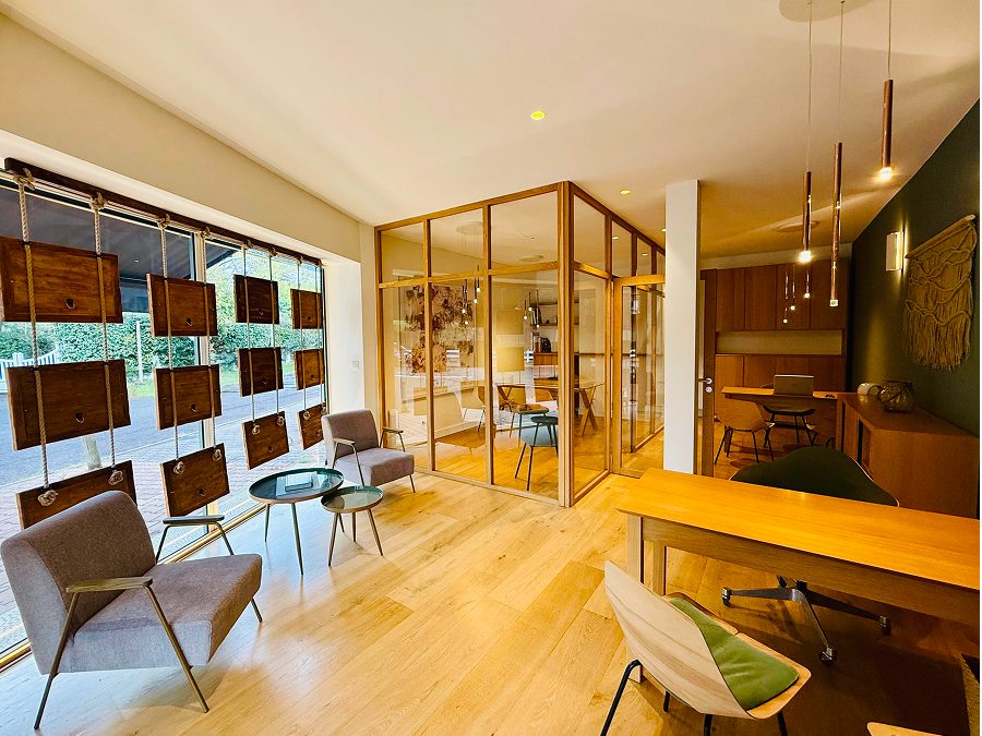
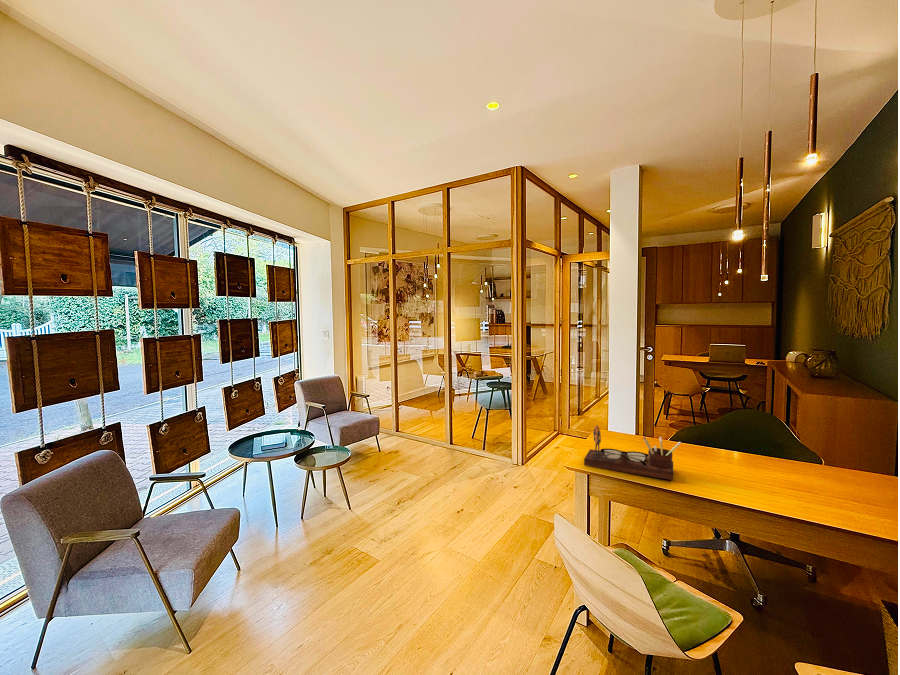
+ desk organizer [583,424,682,481]
